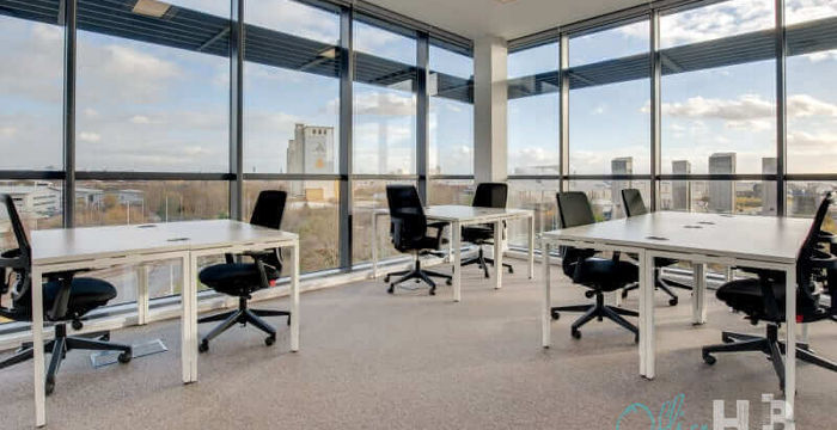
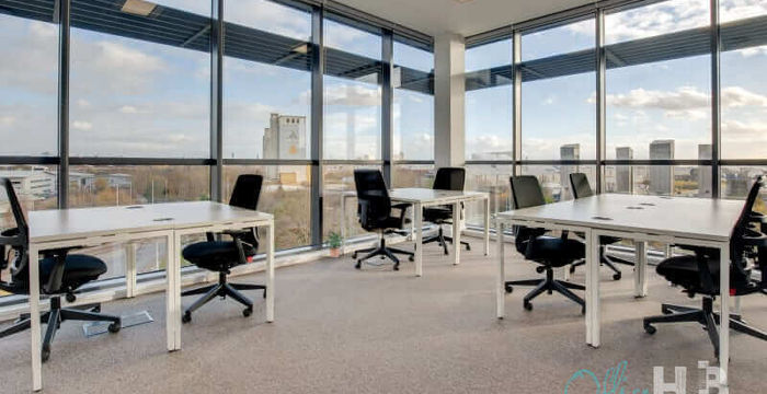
+ potted plant [322,230,348,258]
